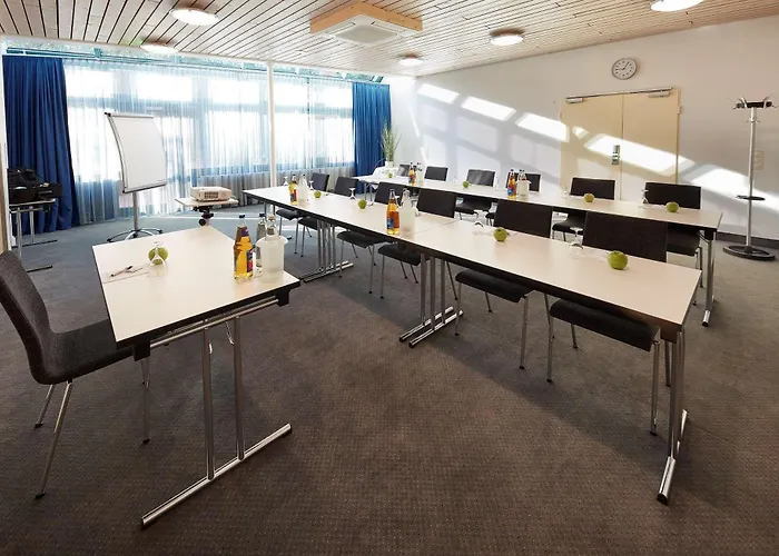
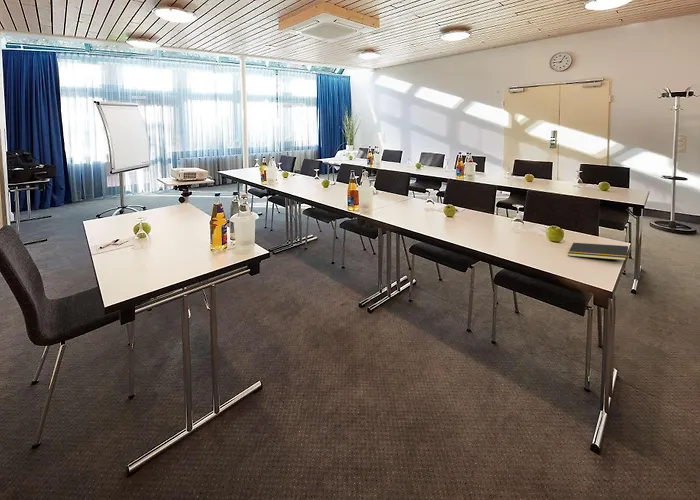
+ notepad [567,242,629,261]
